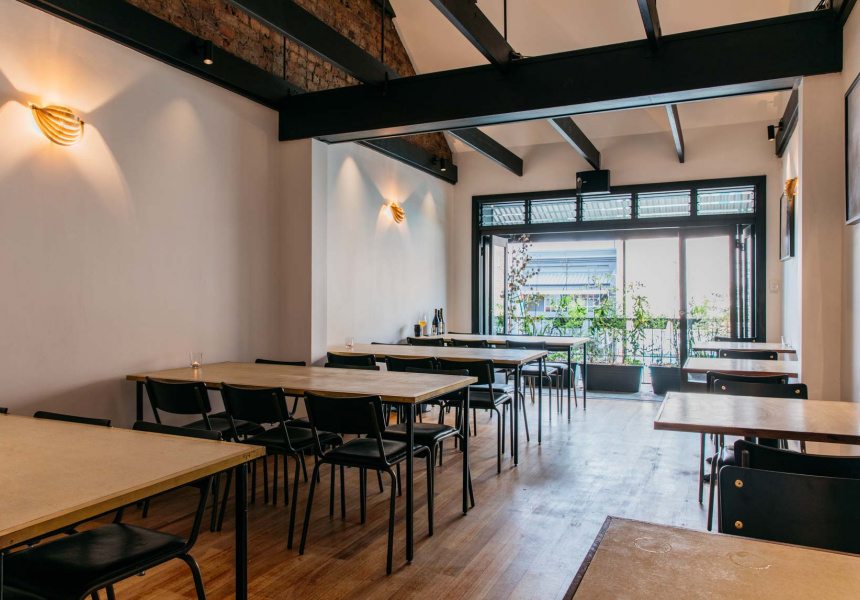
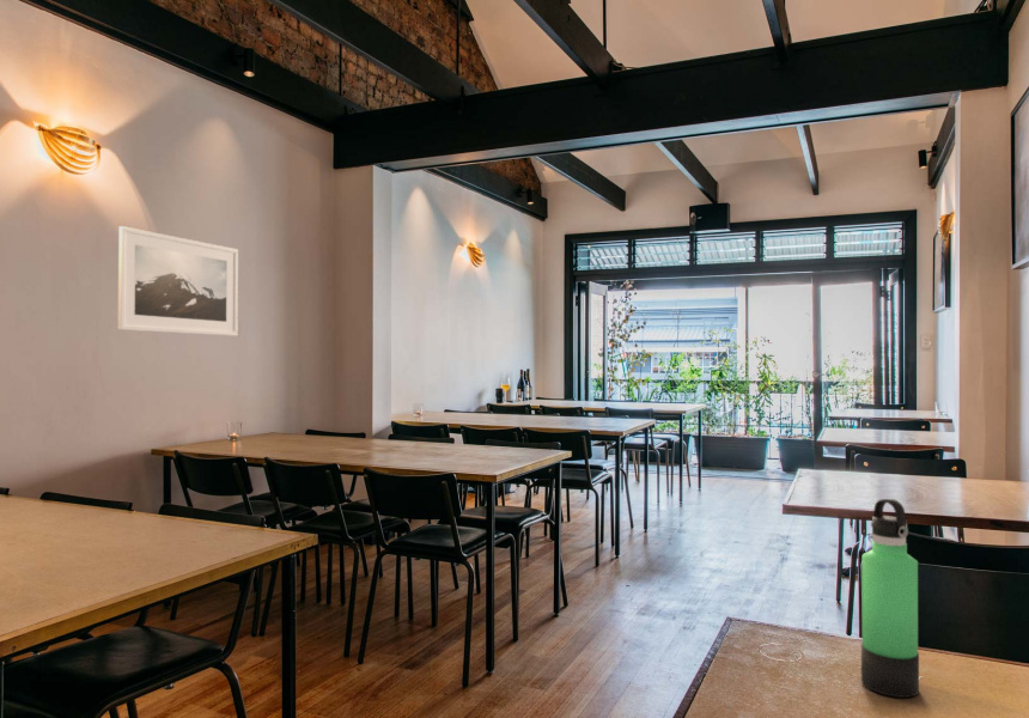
+ thermos bottle [860,498,920,699]
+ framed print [117,225,239,337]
